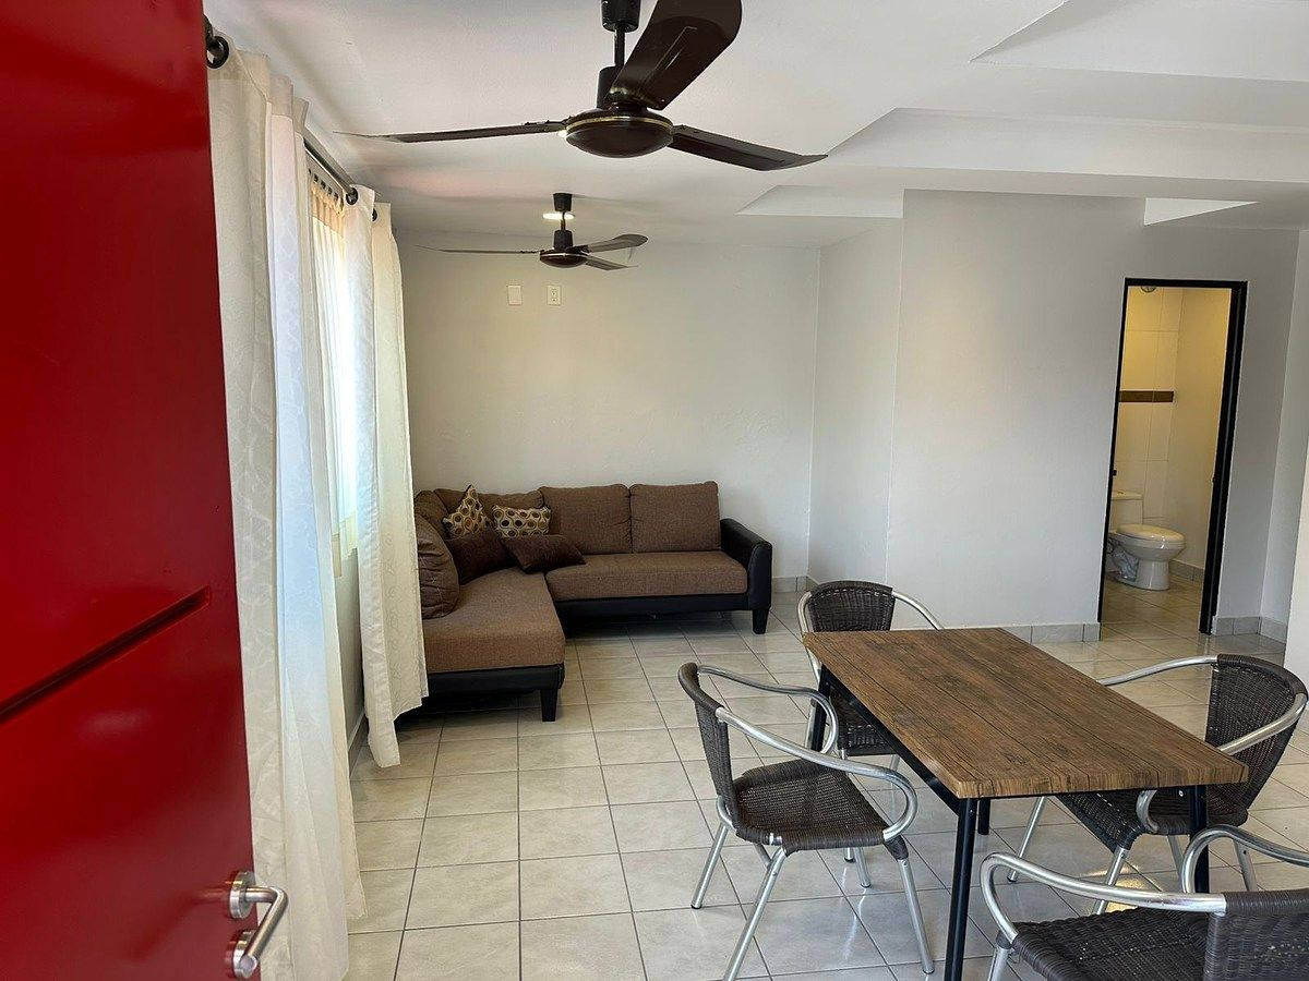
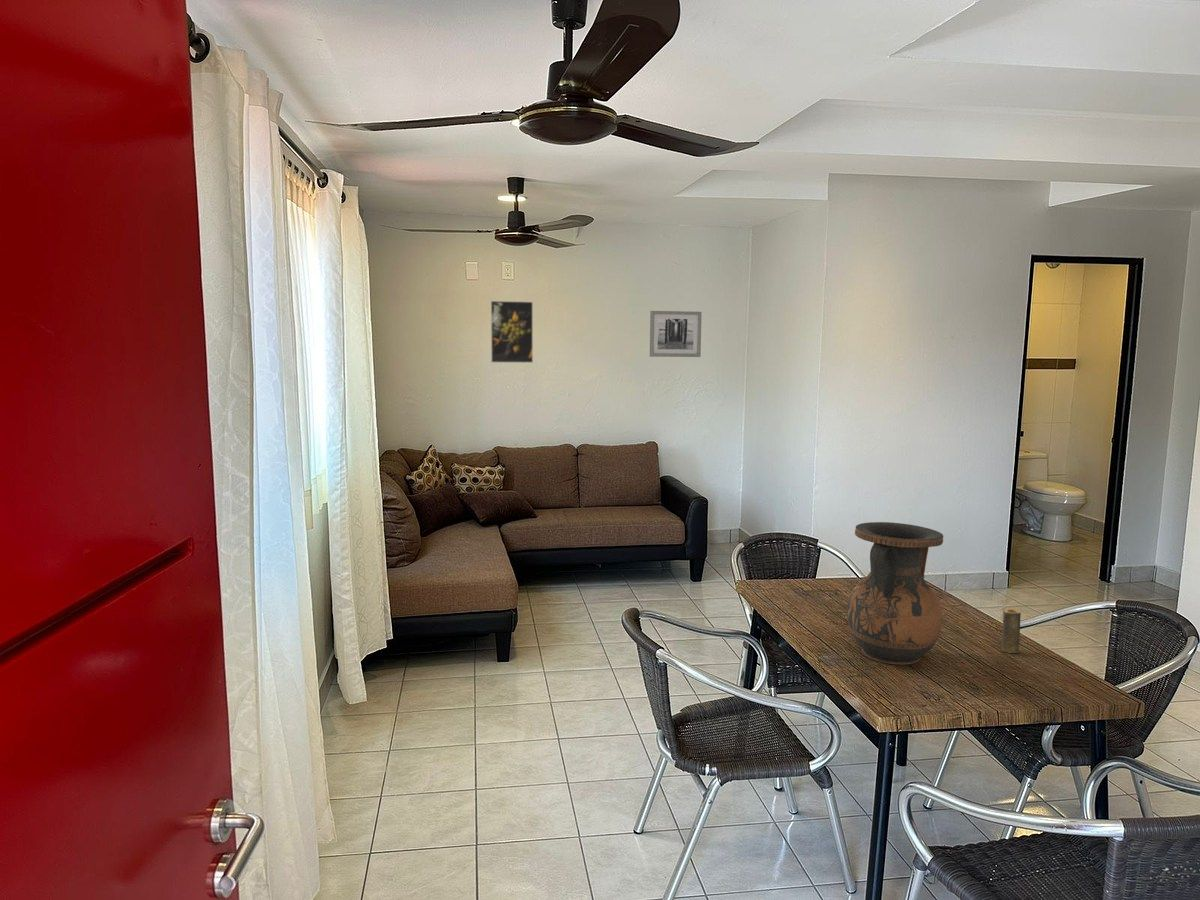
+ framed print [490,300,534,364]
+ candle [1000,608,1022,654]
+ vase [846,521,944,666]
+ wall art [649,310,703,358]
